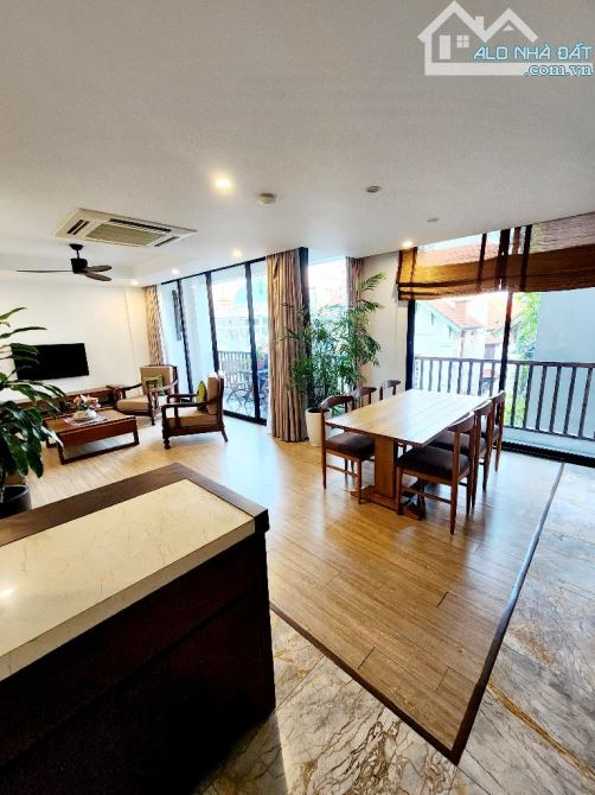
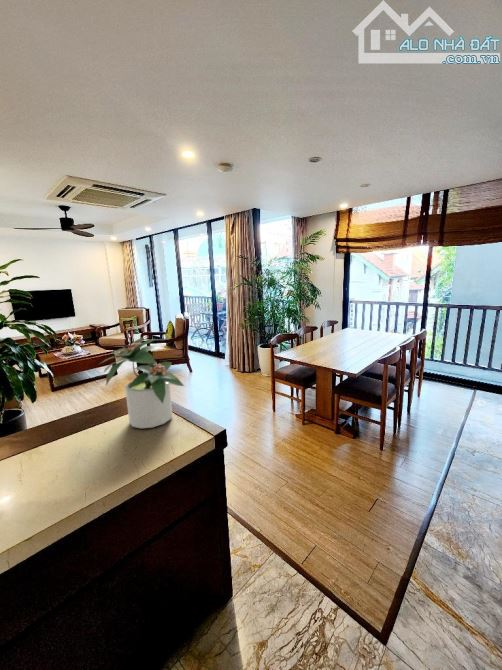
+ potted plant [99,336,185,429]
